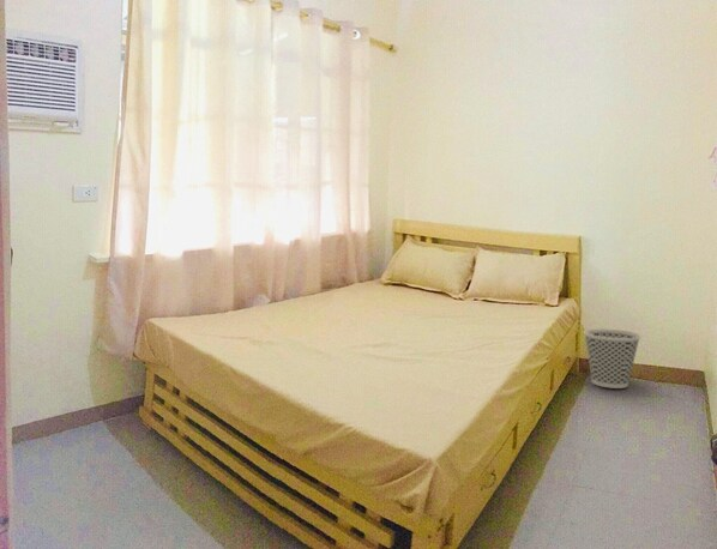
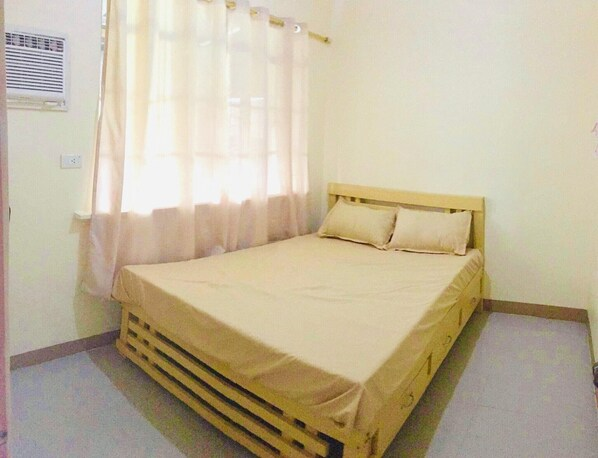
- wastebasket [583,328,641,390]
